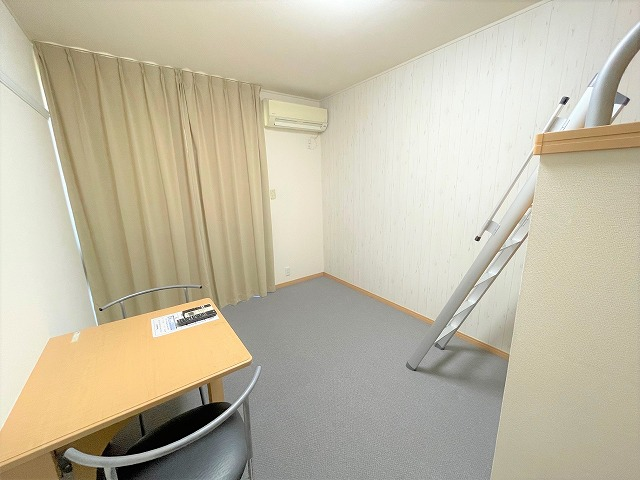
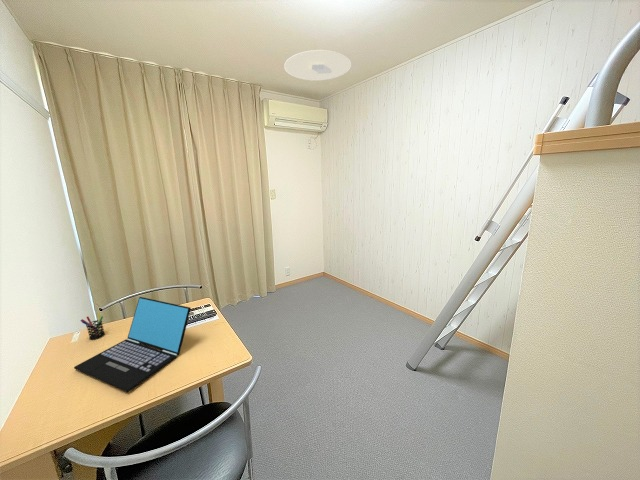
+ laptop [73,296,192,393]
+ pen holder [80,311,106,341]
+ ceiling light [283,49,352,82]
